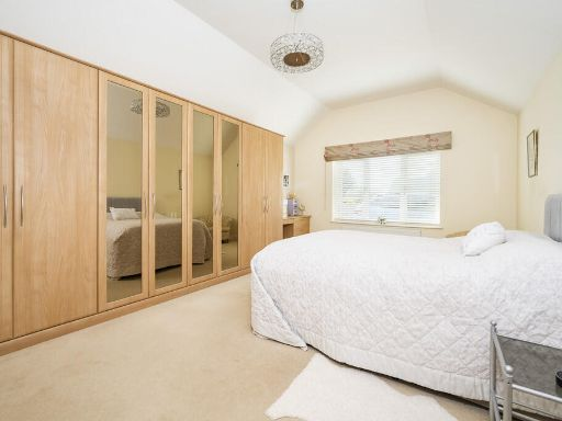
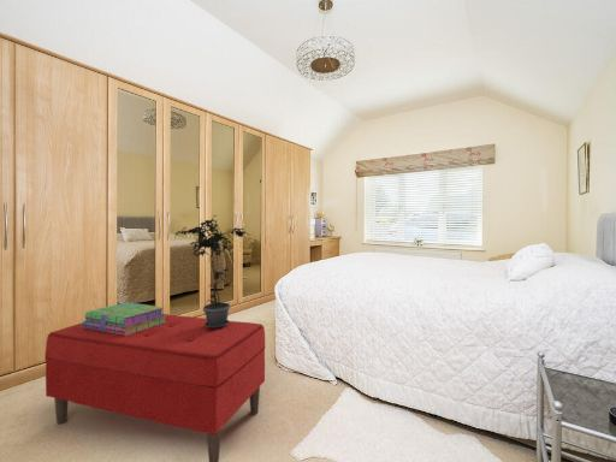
+ bench [43,313,266,462]
+ stack of books [82,301,166,336]
+ potted plant [173,214,250,328]
